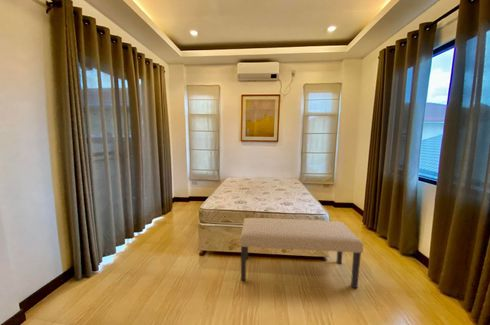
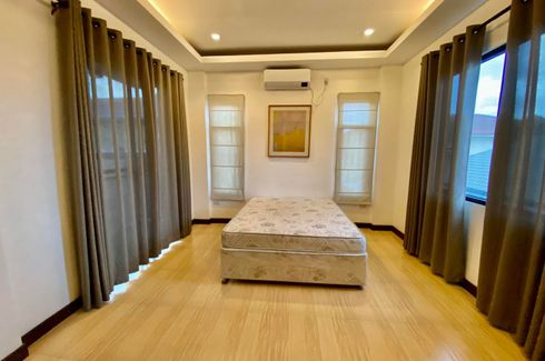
- bench [239,217,364,289]
